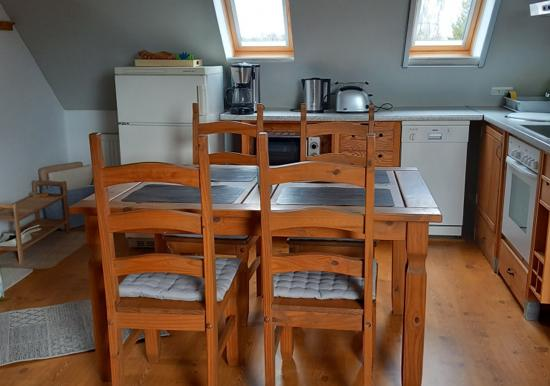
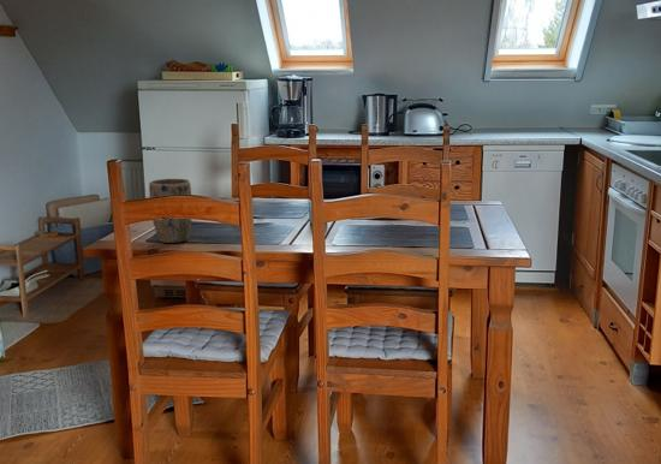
+ plant pot [148,178,192,244]
